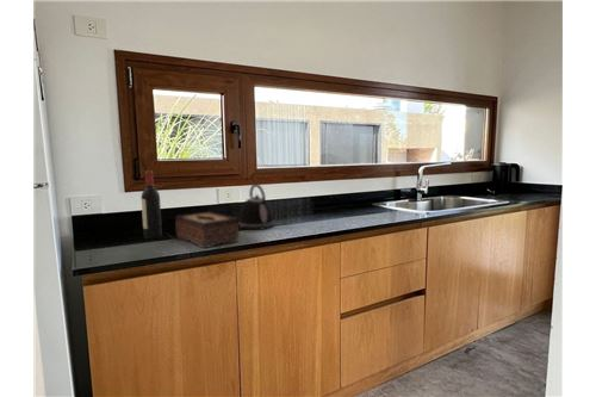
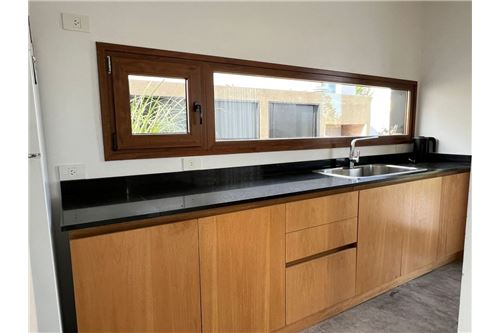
- wine bottle [141,169,163,241]
- tissue box [174,211,240,249]
- kettle [237,182,275,231]
